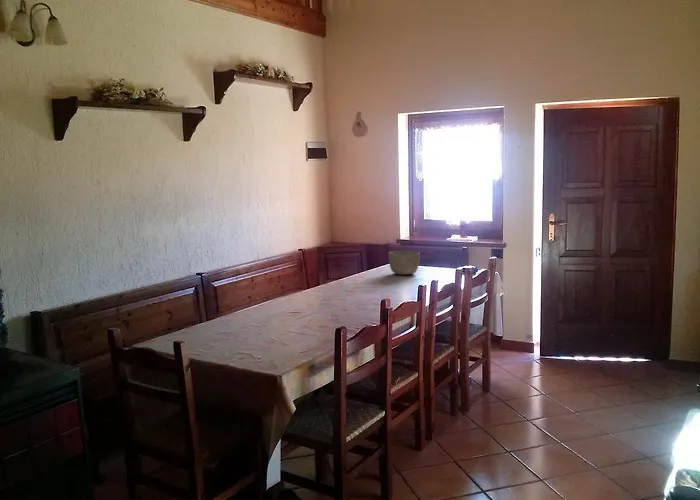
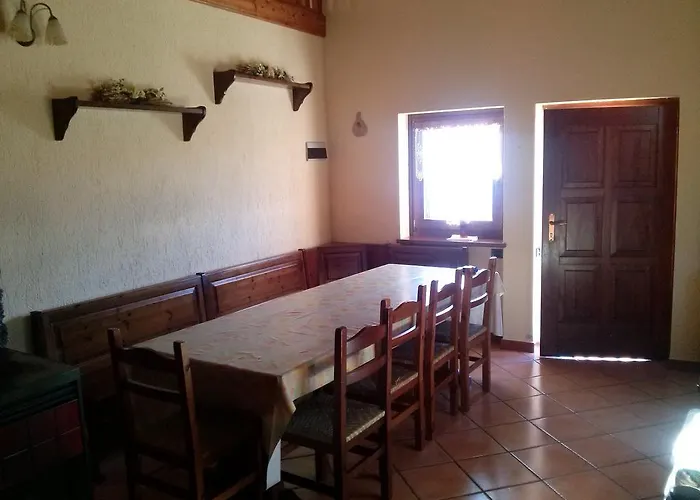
- bowl [388,250,421,276]
